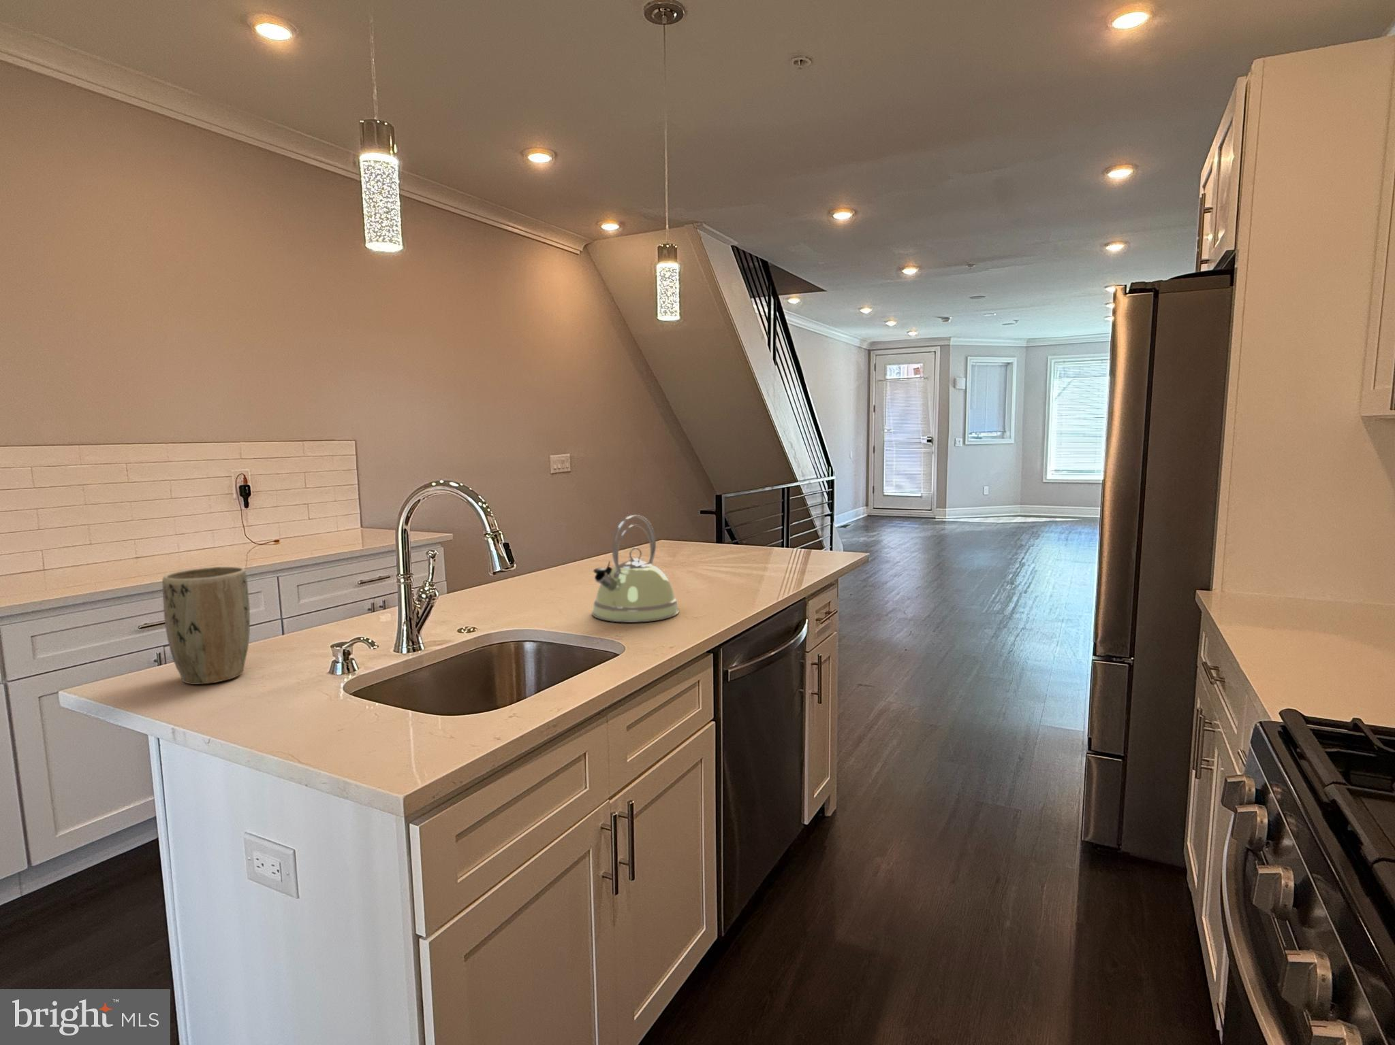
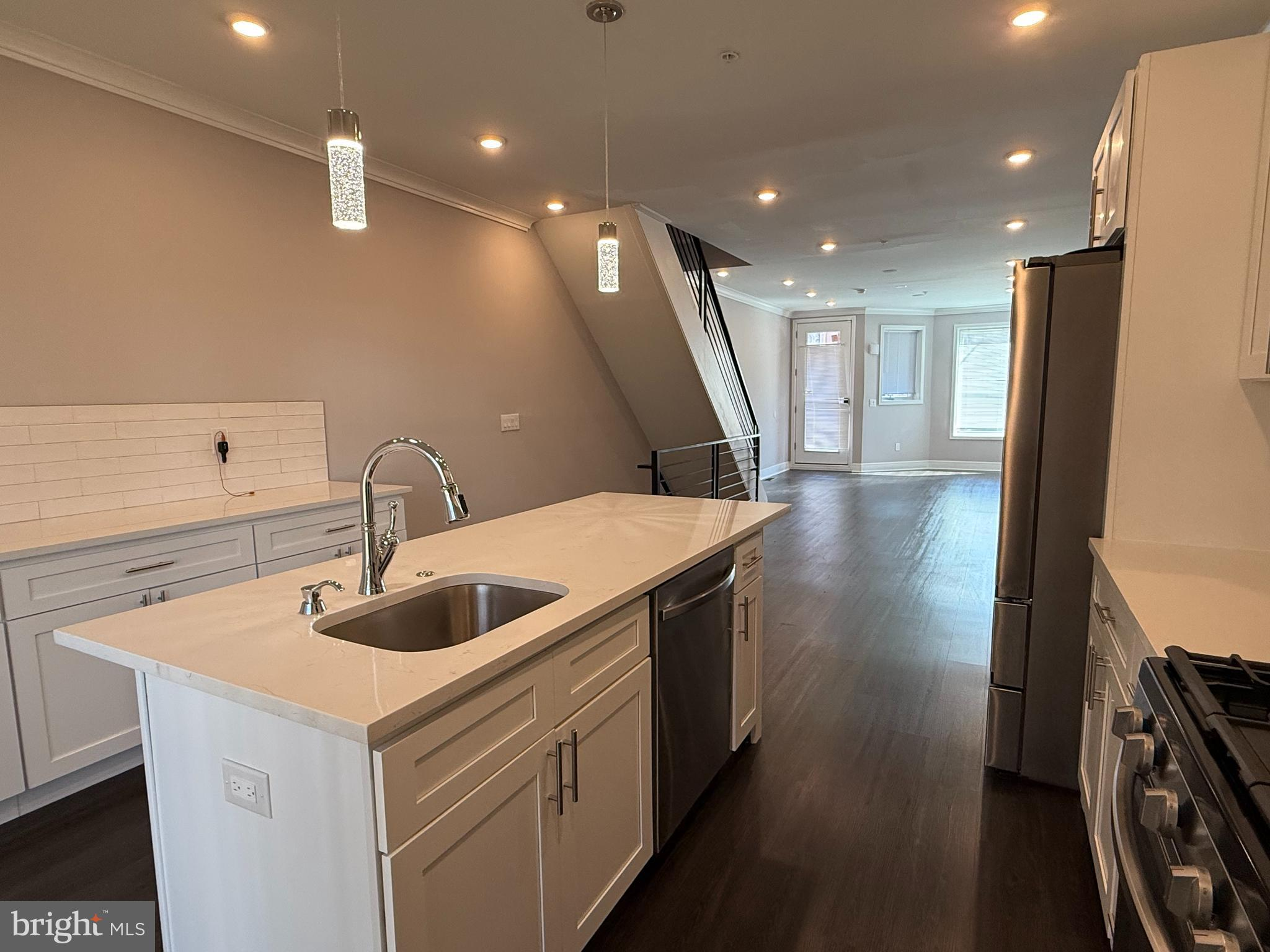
- plant pot [161,566,250,685]
- kettle [591,515,680,623]
